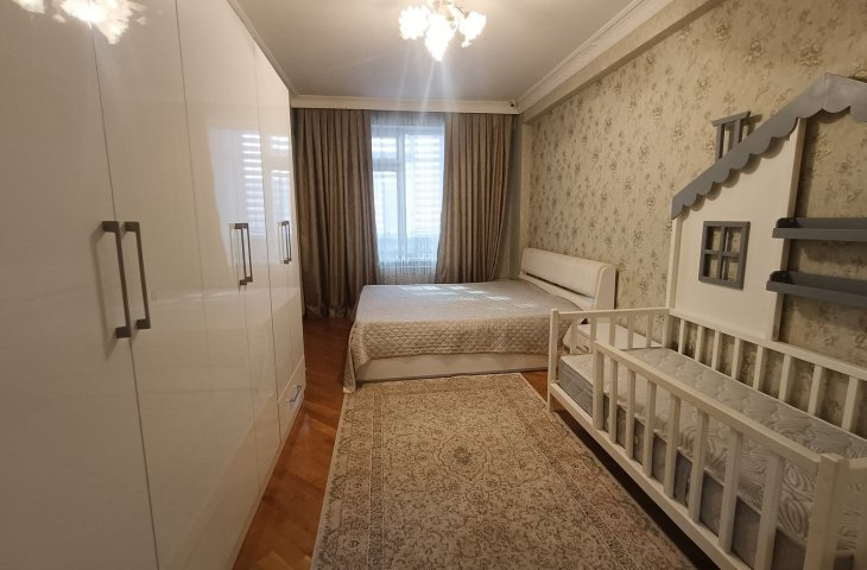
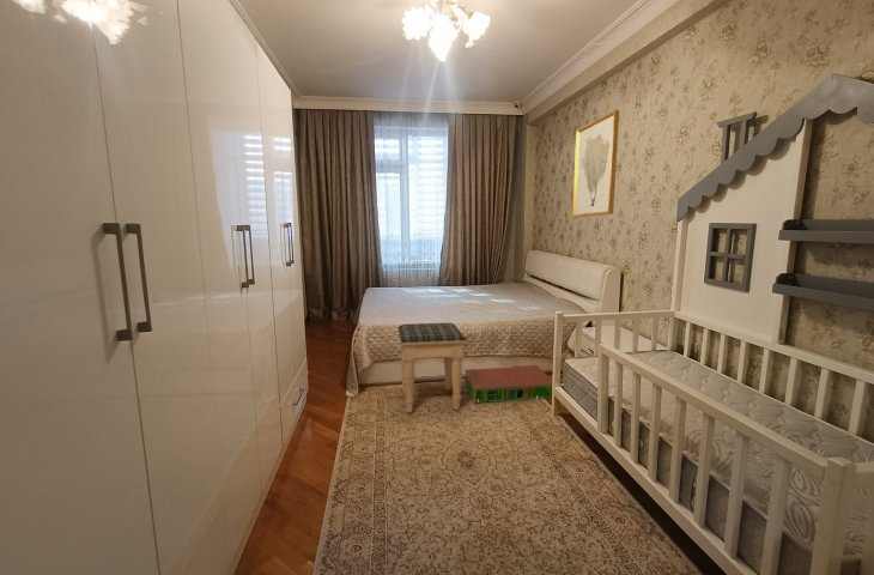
+ footstool [397,321,467,413]
+ storage bin [463,364,553,404]
+ wall art [571,109,620,218]
